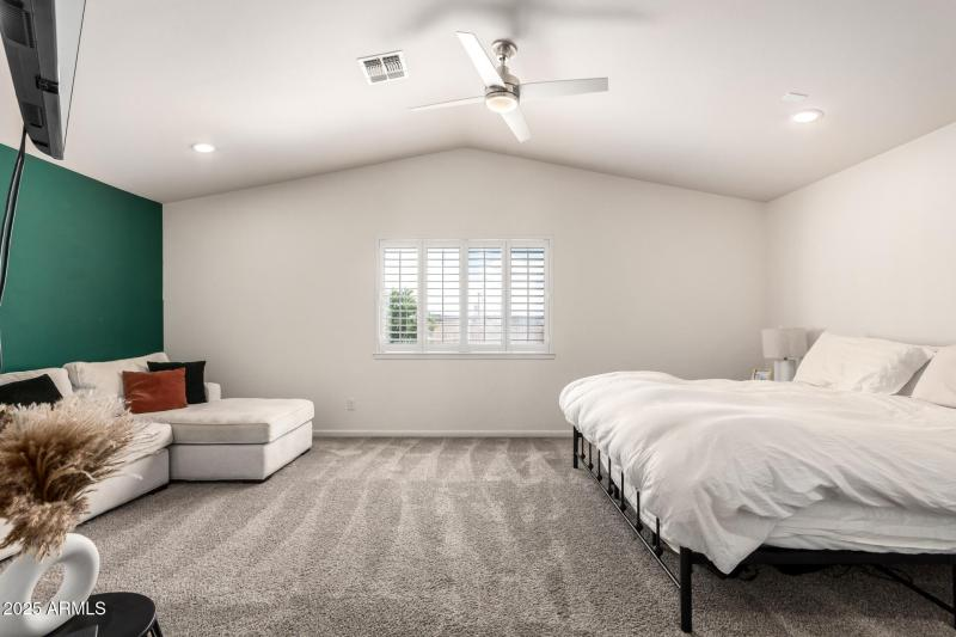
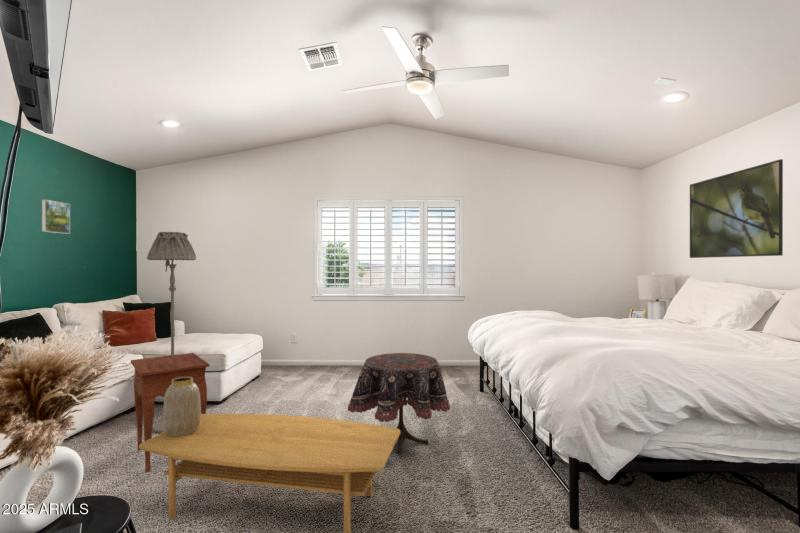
+ vase [162,377,201,436]
+ coffee table [139,413,400,533]
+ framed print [689,158,784,259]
+ side table [347,352,451,455]
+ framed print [41,199,71,235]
+ floor lamp [146,231,197,434]
+ side table [130,352,211,473]
